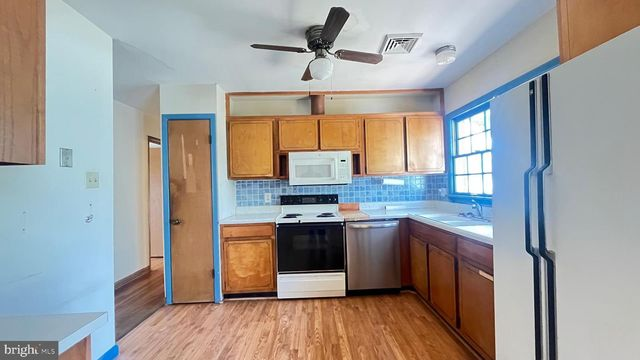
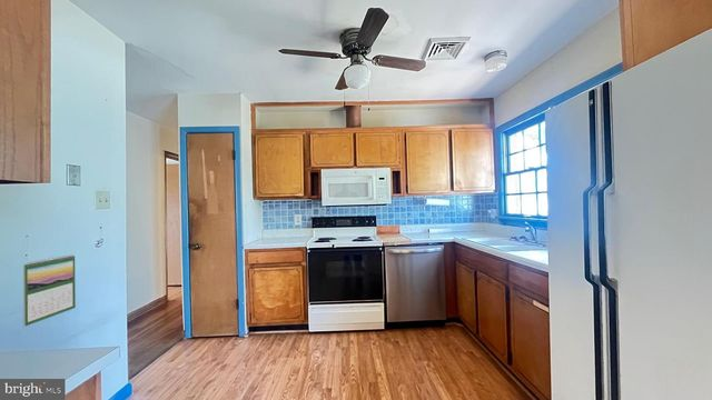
+ calendar [22,253,77,328]
